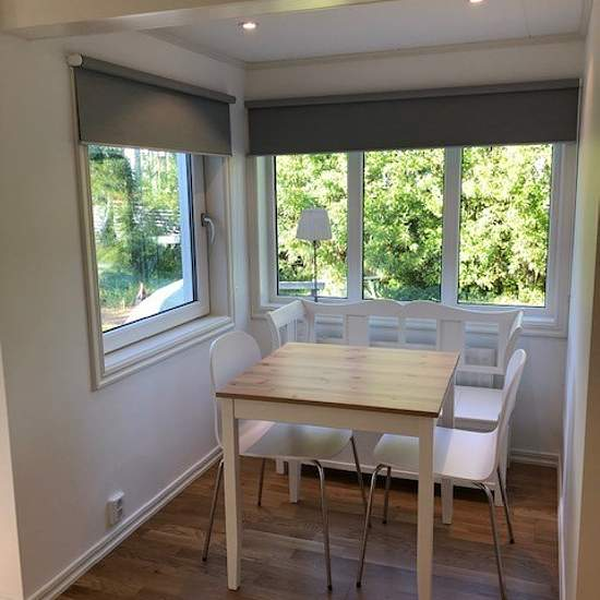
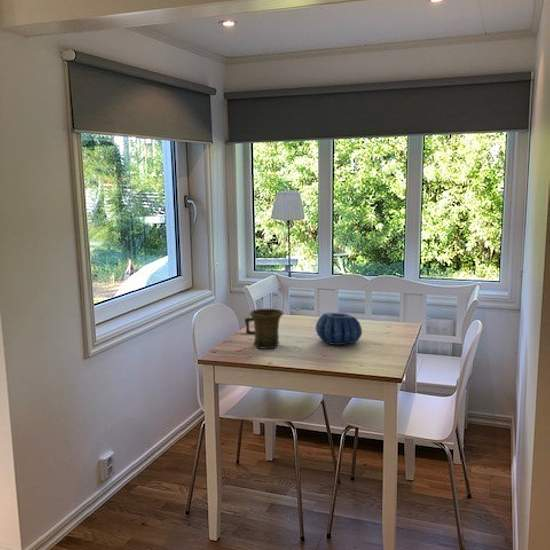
+ decorative bowl [315,312,363,346]
+ mug [244,308,284,350]
